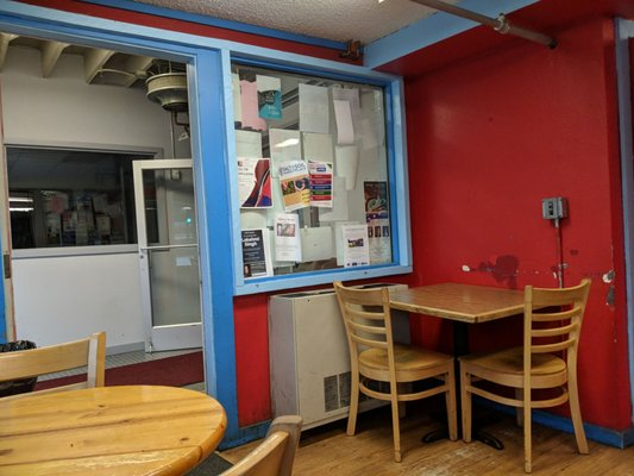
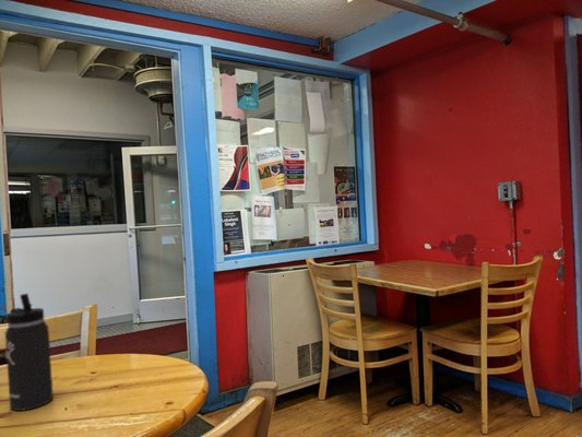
+ thermos bottle [3,293,55,412]
